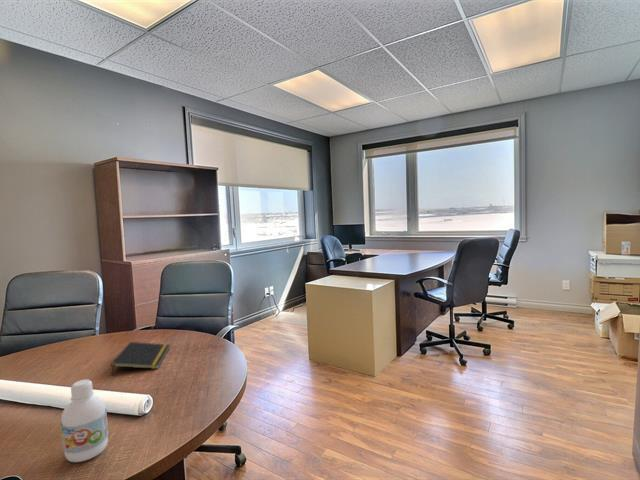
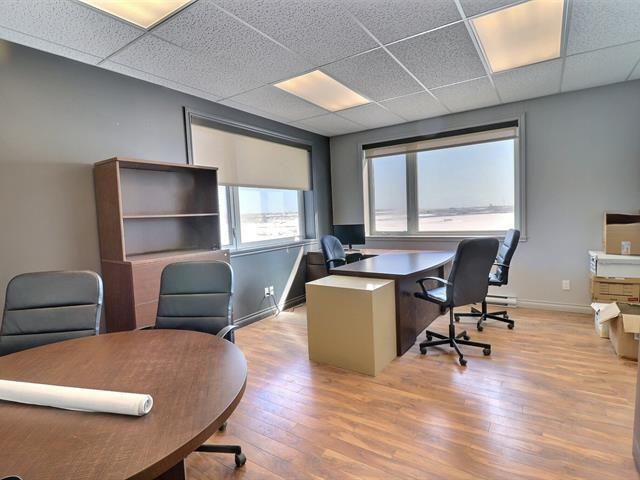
- bottle [60,379,109,463]
- notepad [110,341,171,376]
